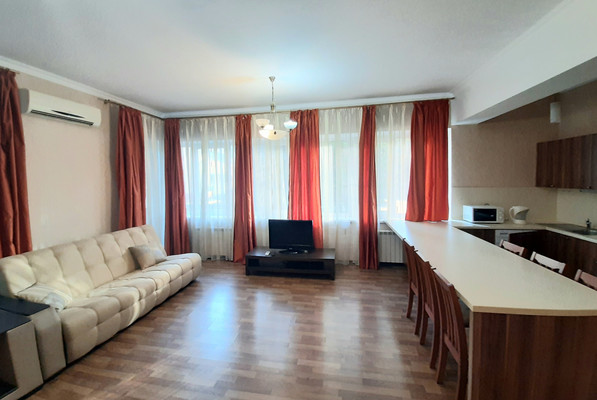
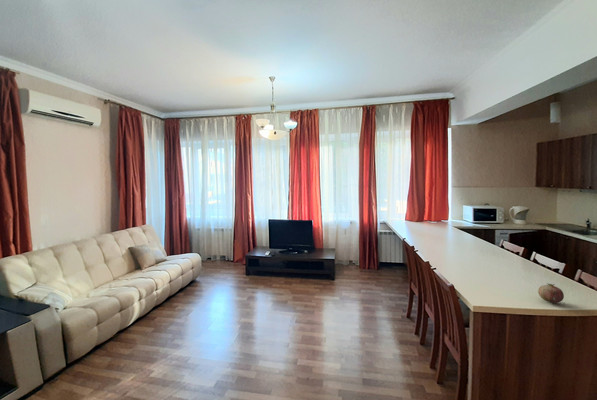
+ fruit [537,282,565,304]
